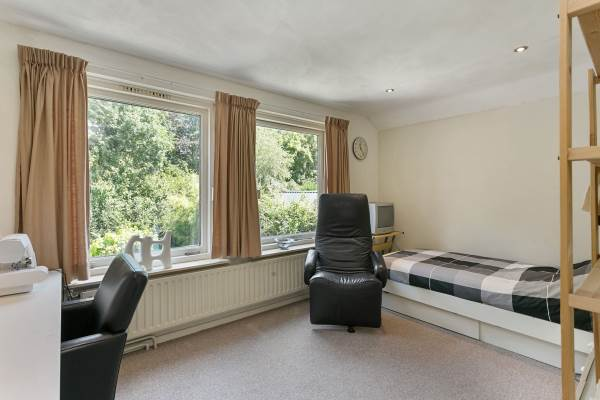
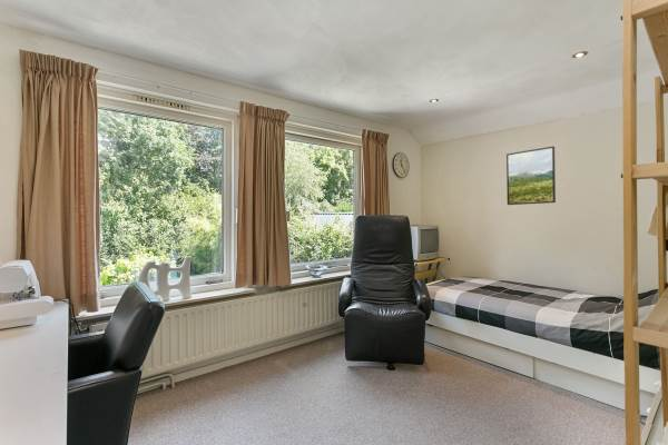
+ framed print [505,146,557,206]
